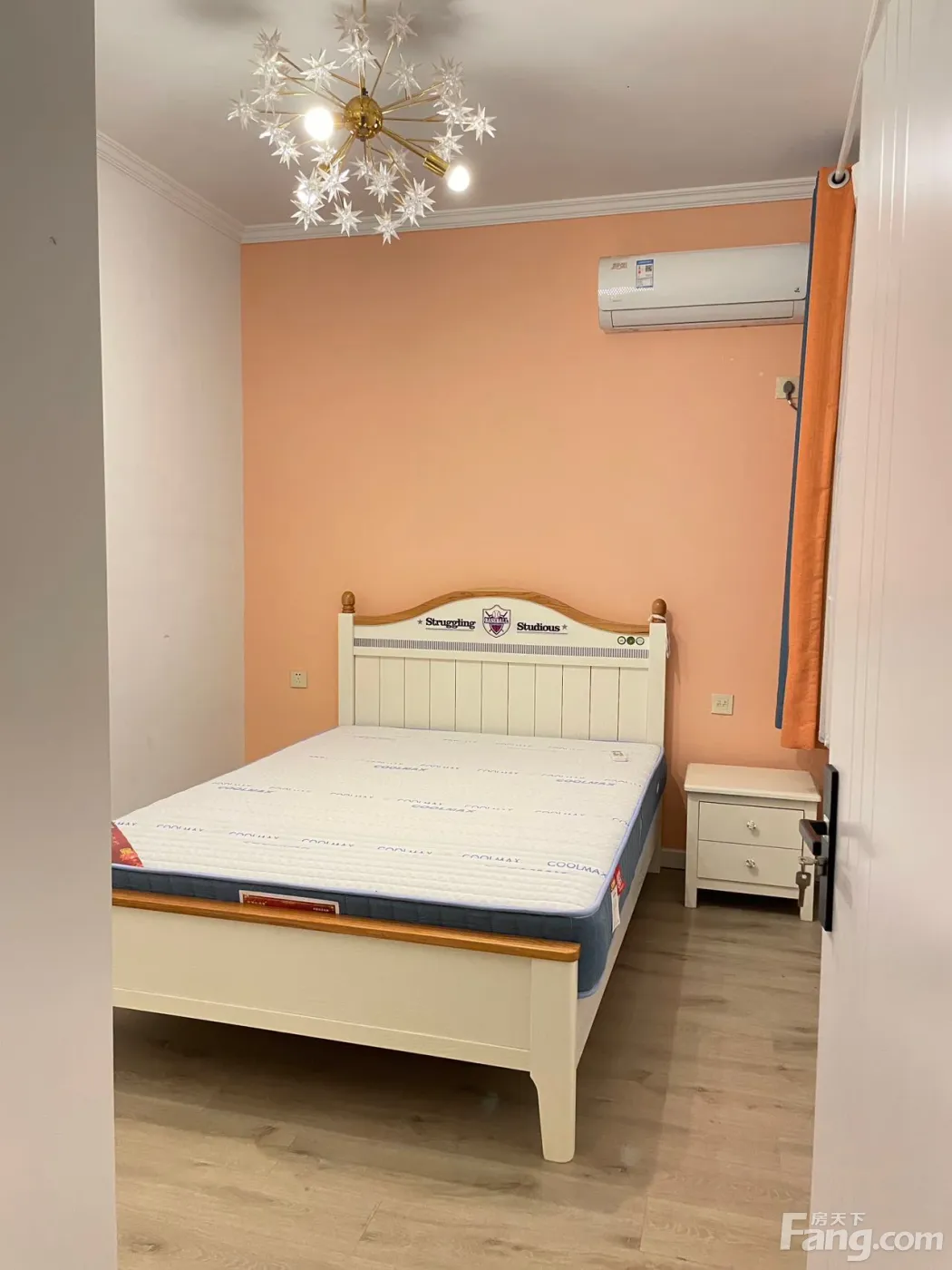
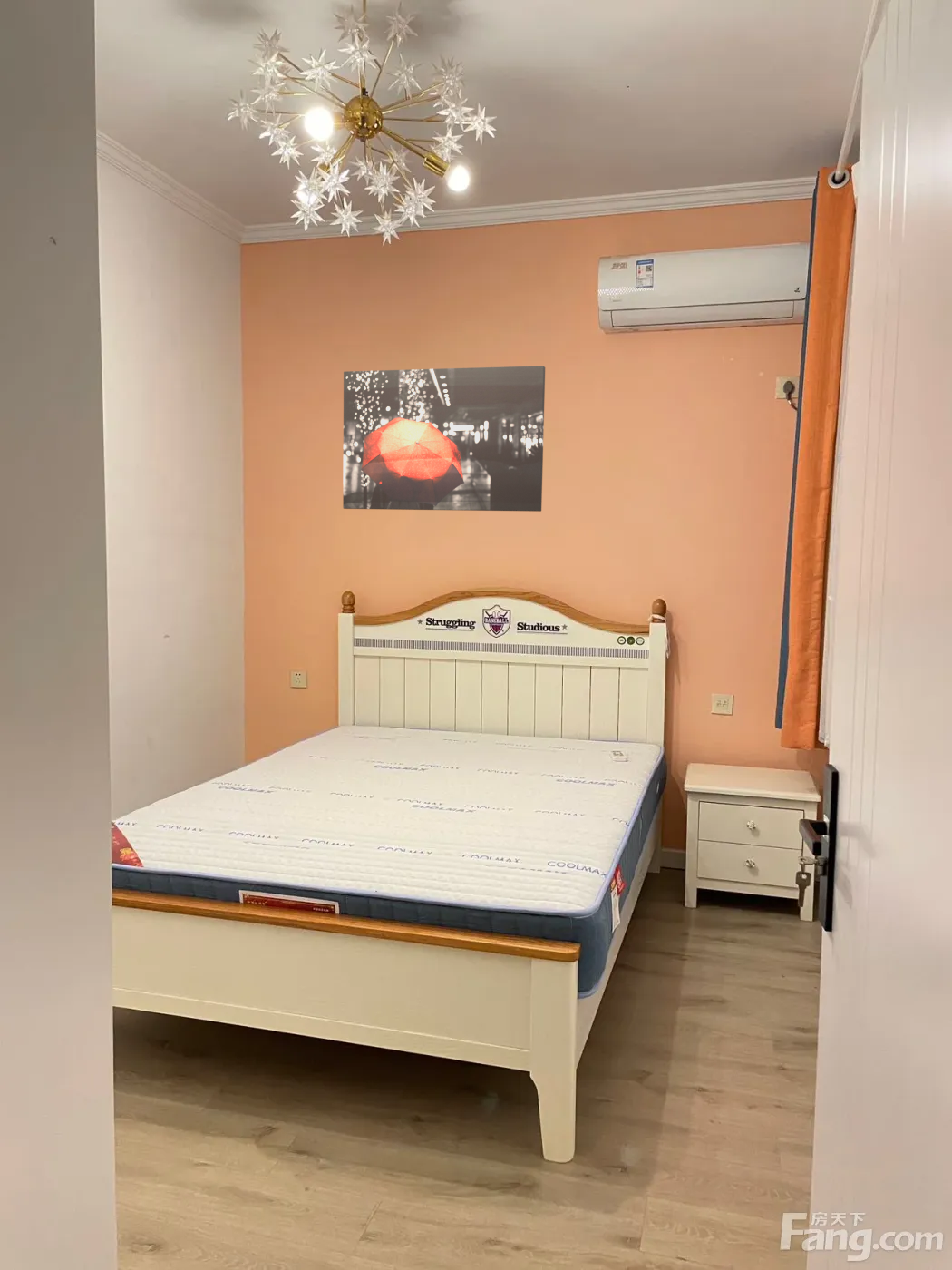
+ wall art [342,365,546,513]
